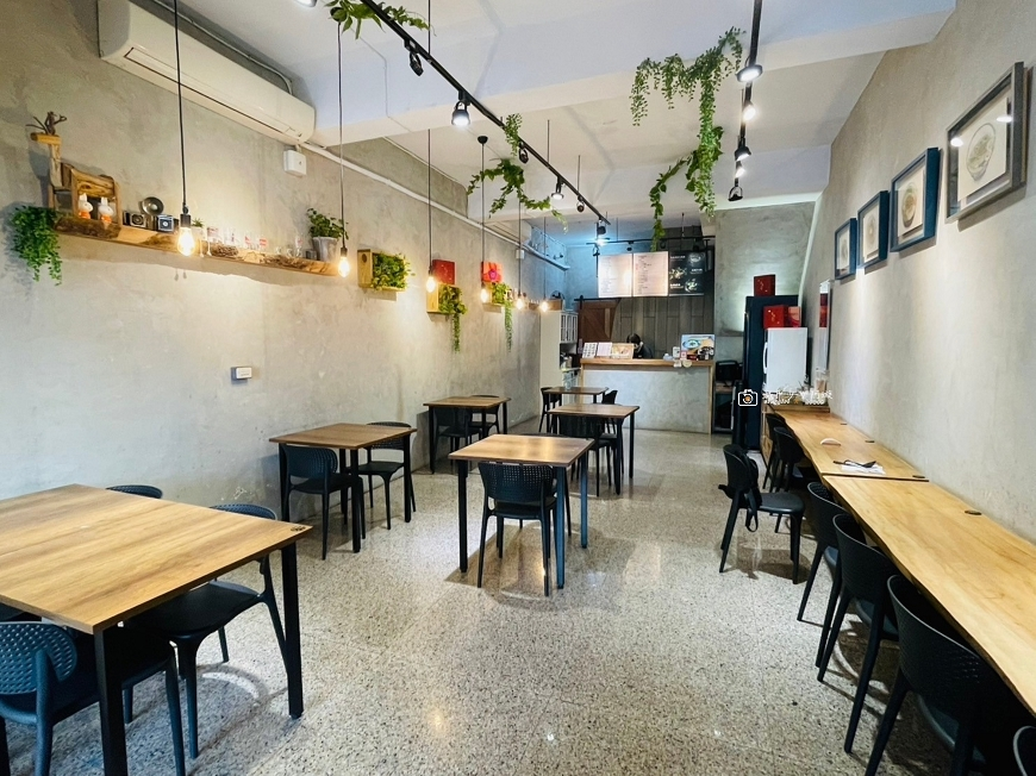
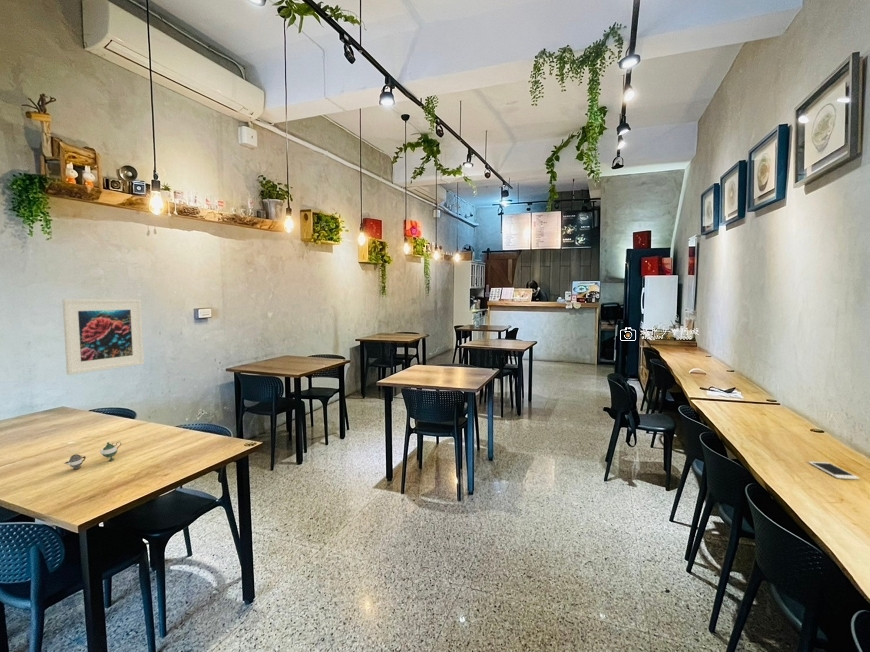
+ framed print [61,298,145,376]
+ teapot [63,441,122,470]
+ cell phone [808,461,860,480]
